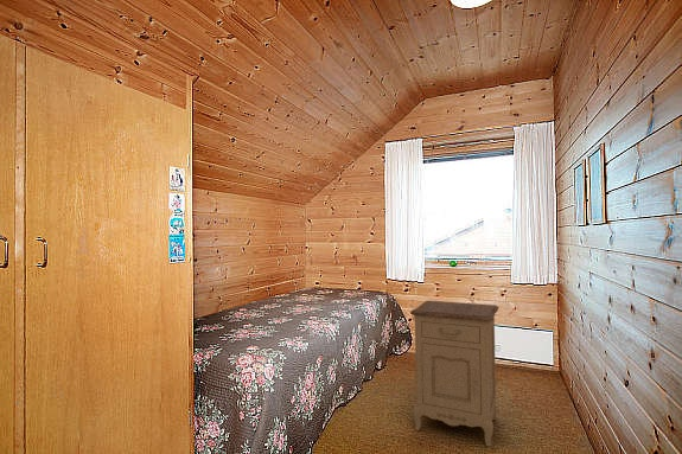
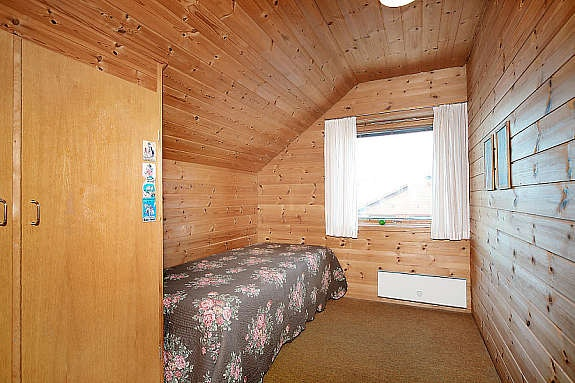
- nightstand [409,300,499,448]
